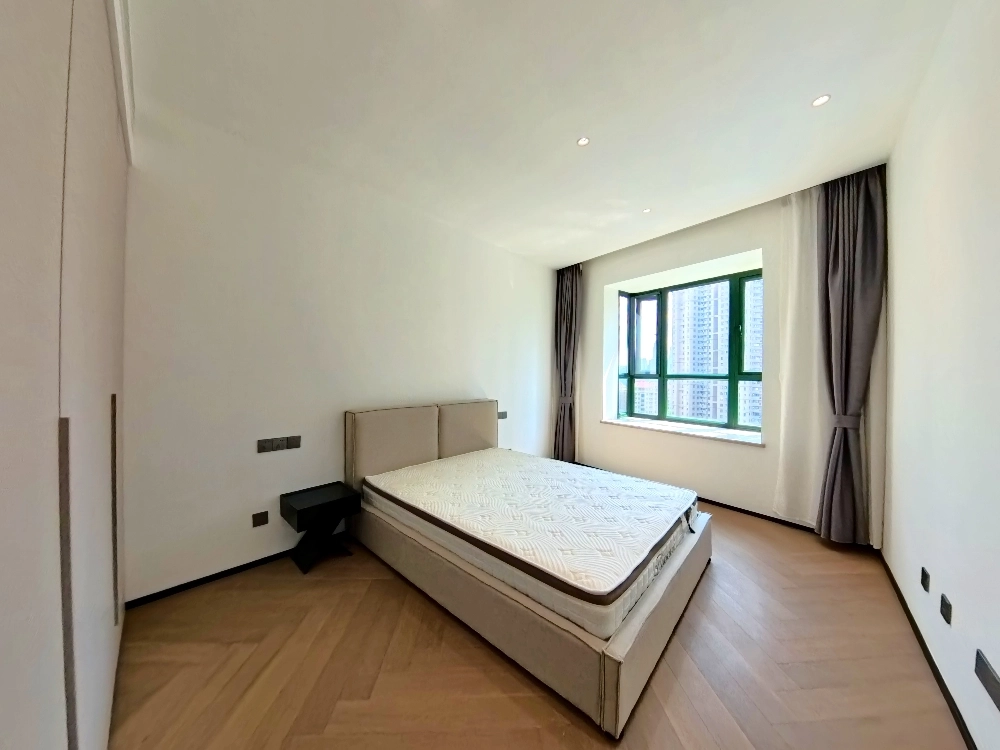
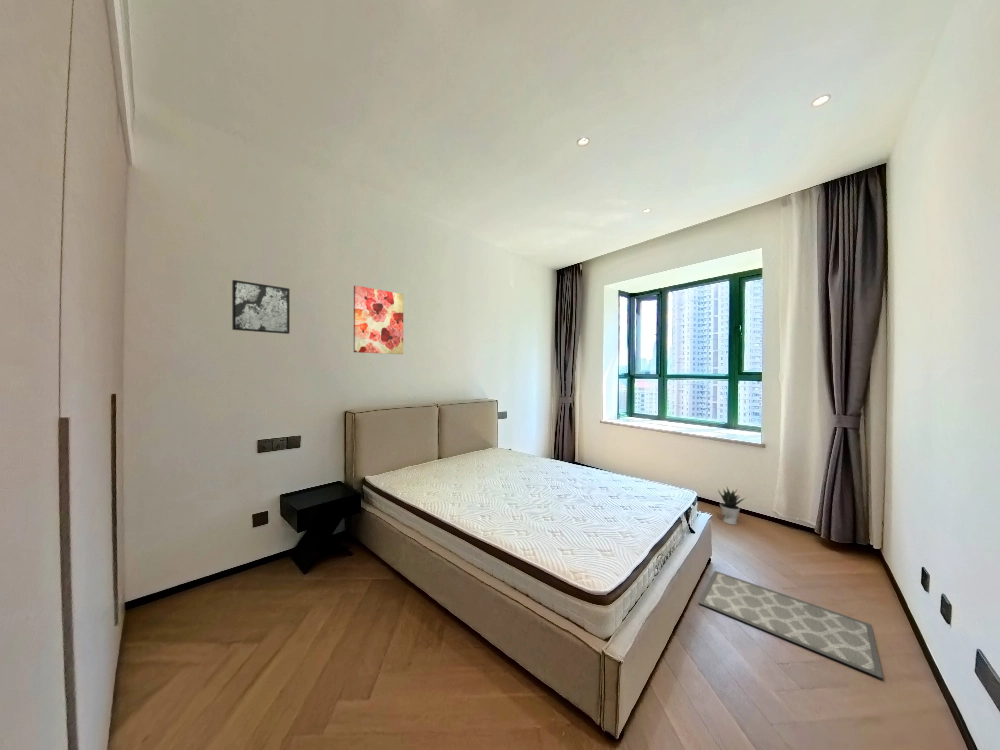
+ wall art [353,284,404,355]
+ wall art [231,279,291,335]
+ bath mat [698,570,884,679]
+ potted plant [717,487,746,526]
